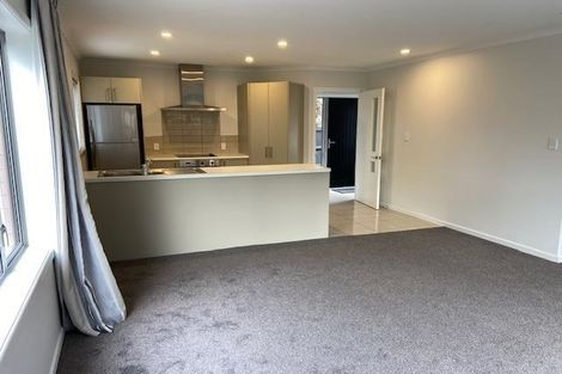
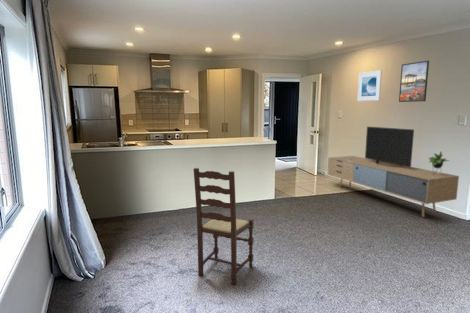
+ dining chair [193,167,255,285]
+ media console [326,126,460,218]
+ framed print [357,69,383,102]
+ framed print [398,60,430,103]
